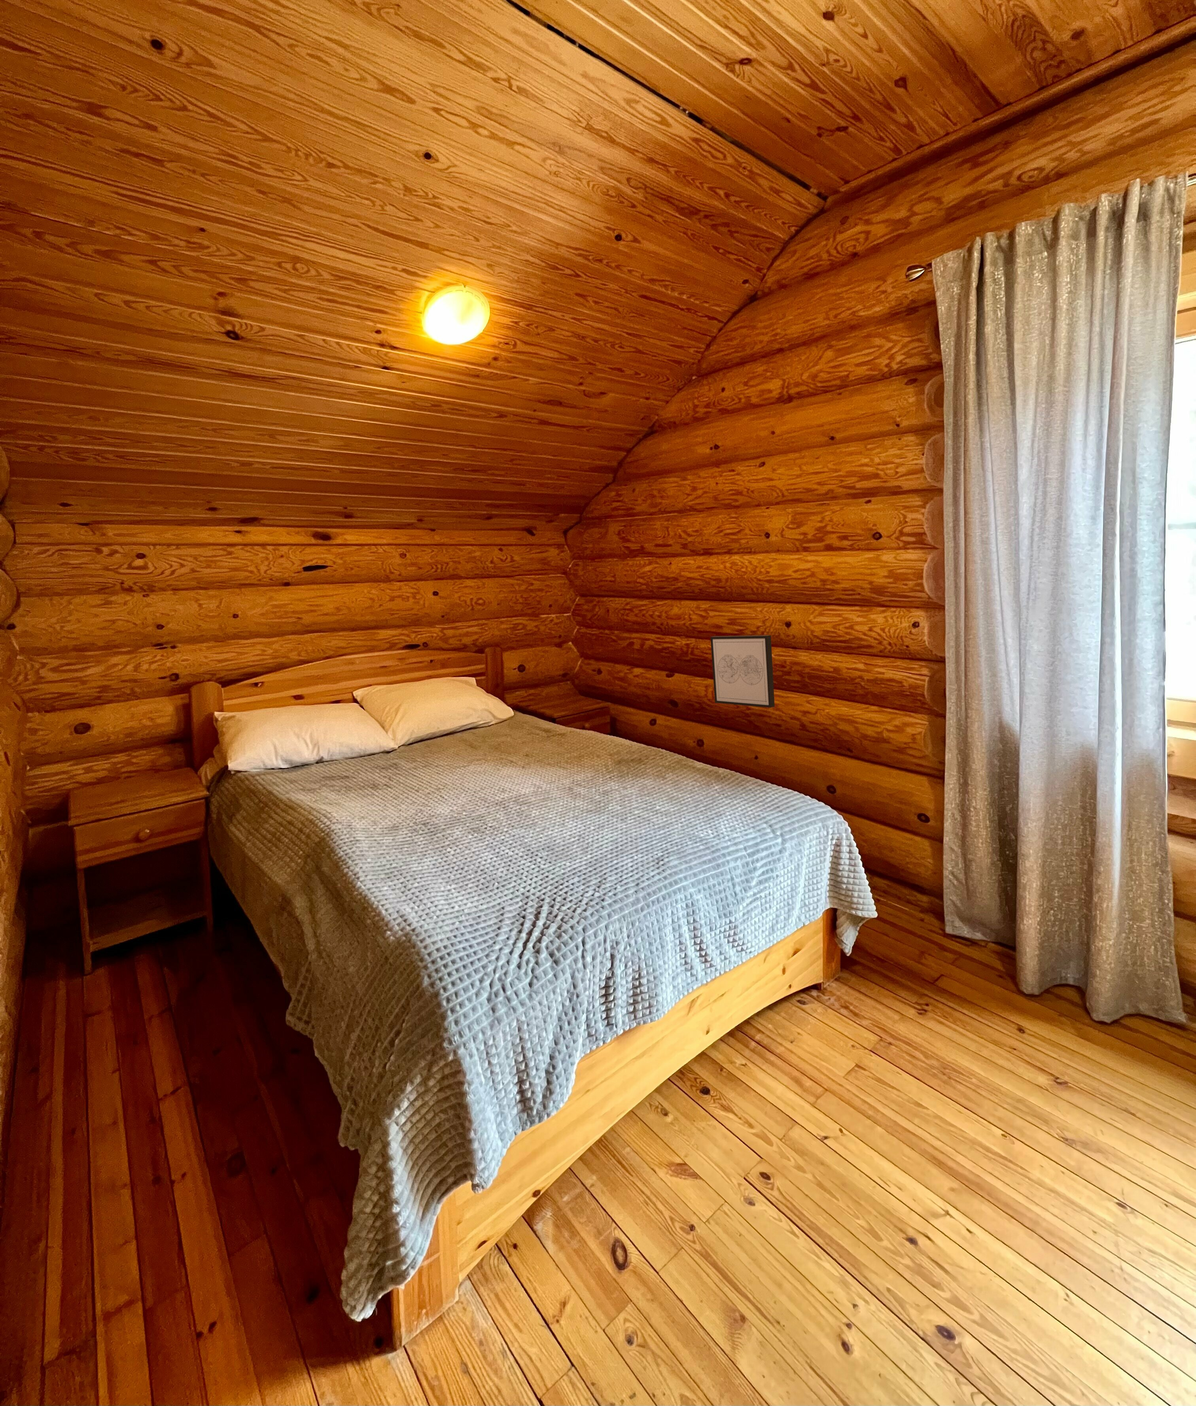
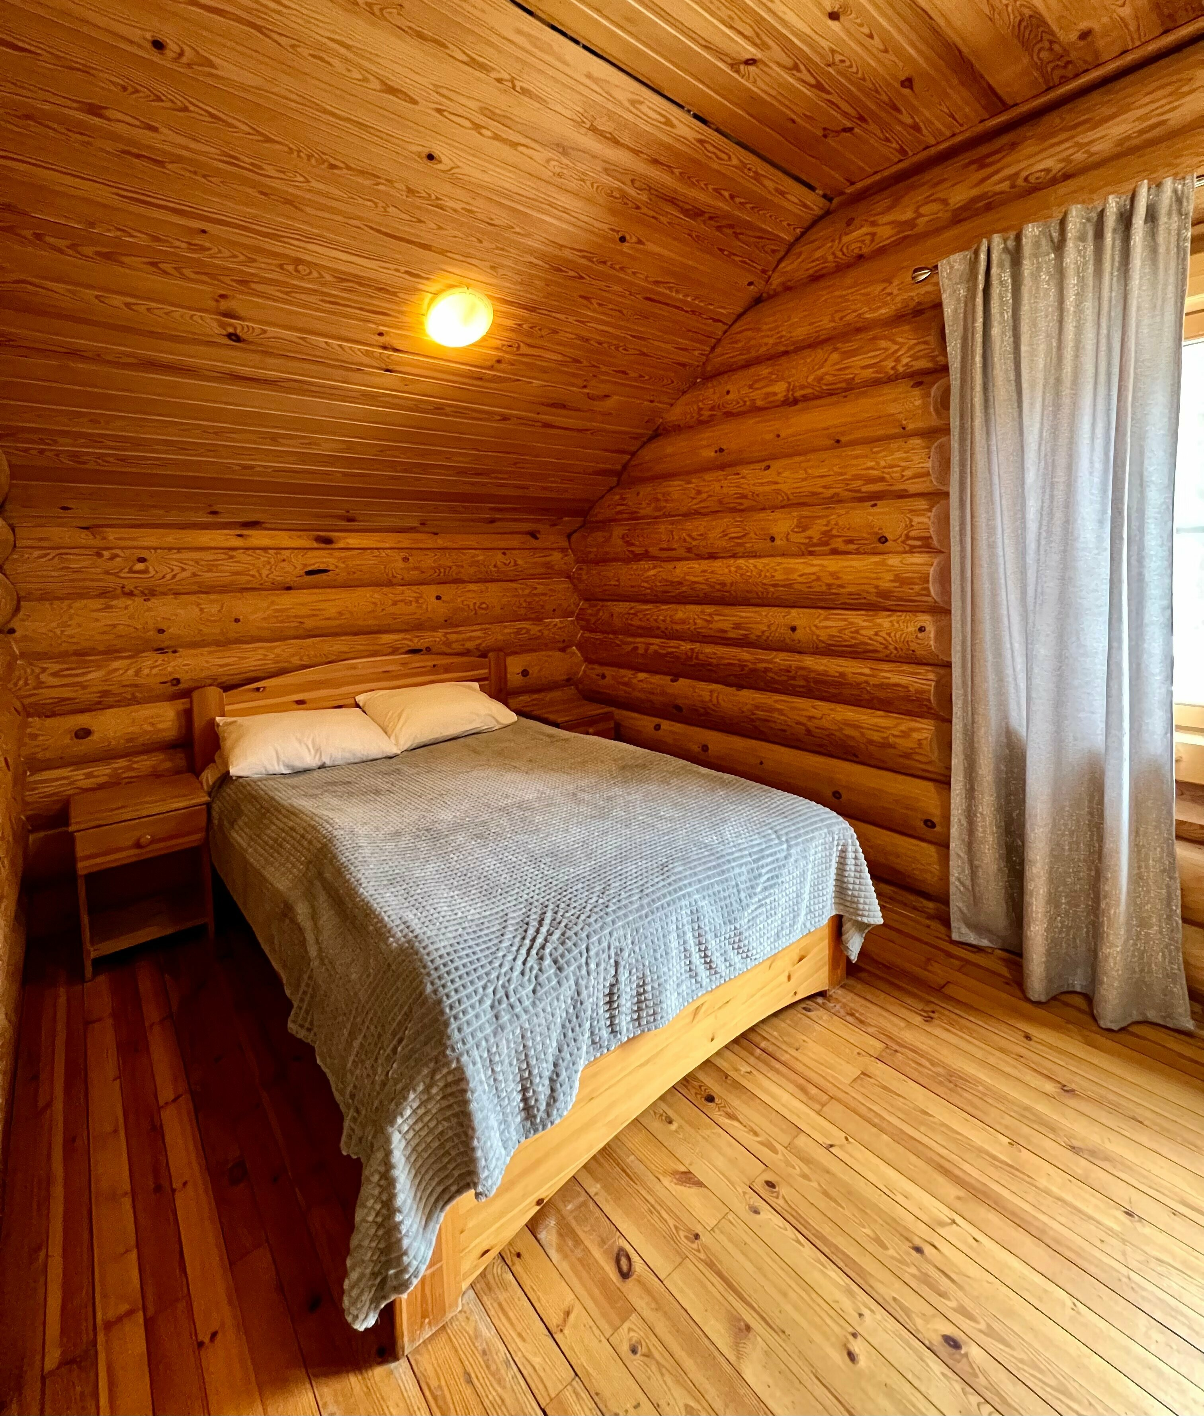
- wall art [710,635,775,708]
